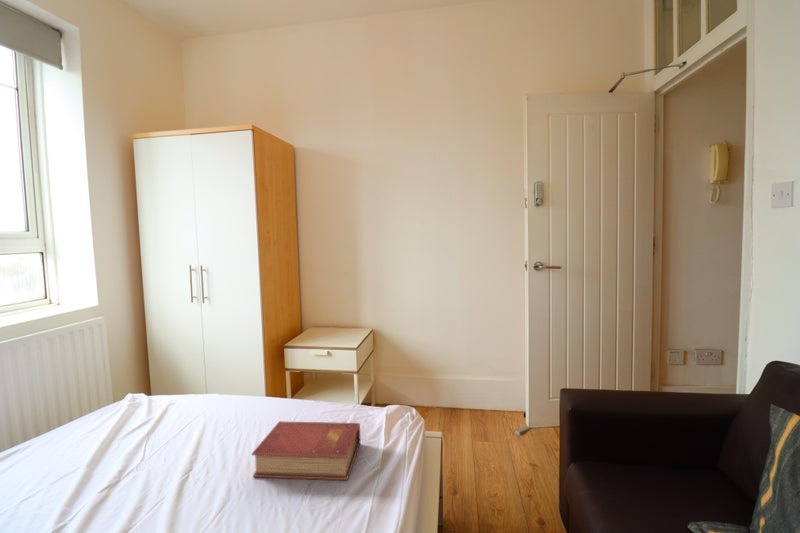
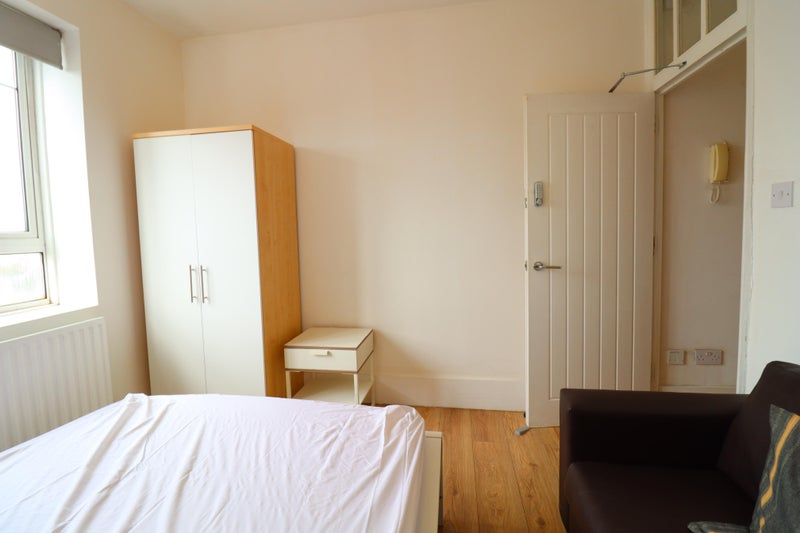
- book [251,420,361,481]
